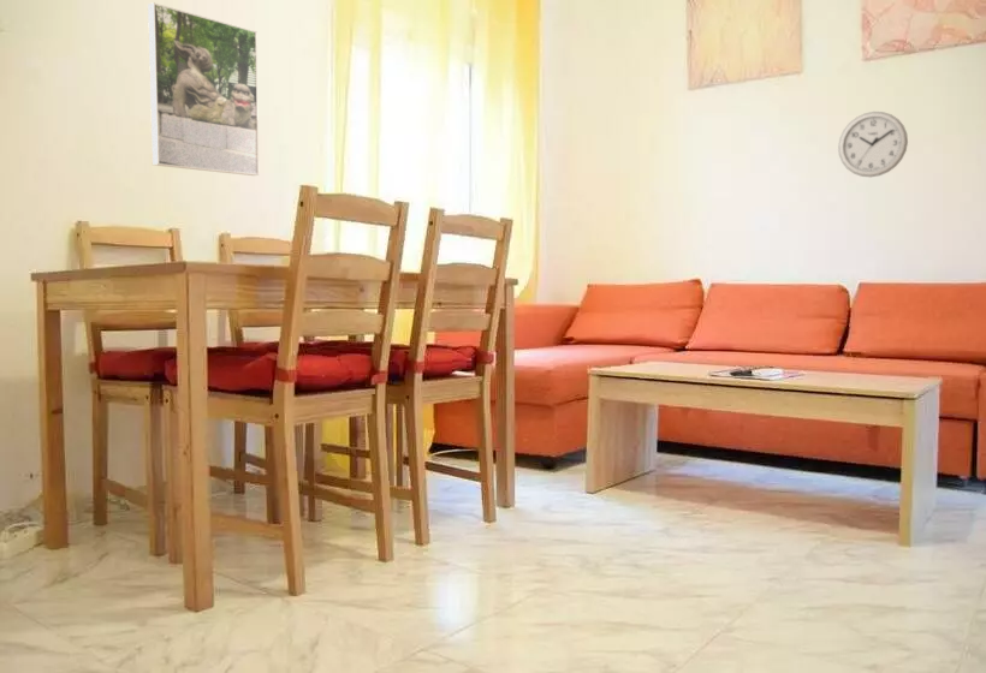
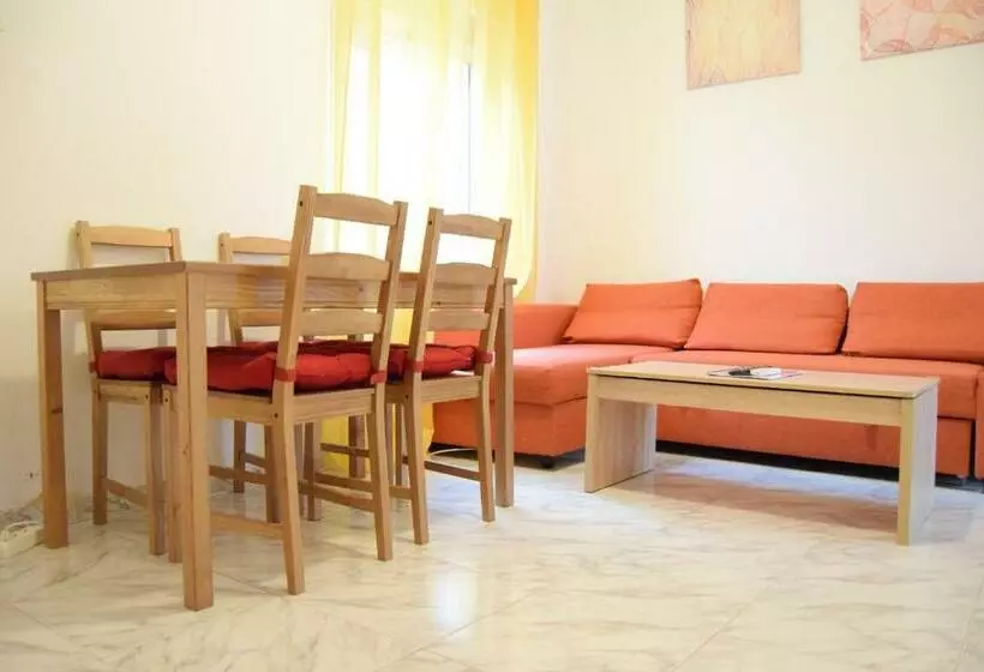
- wall clock [837,111,909,178]
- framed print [147,1,260,177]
